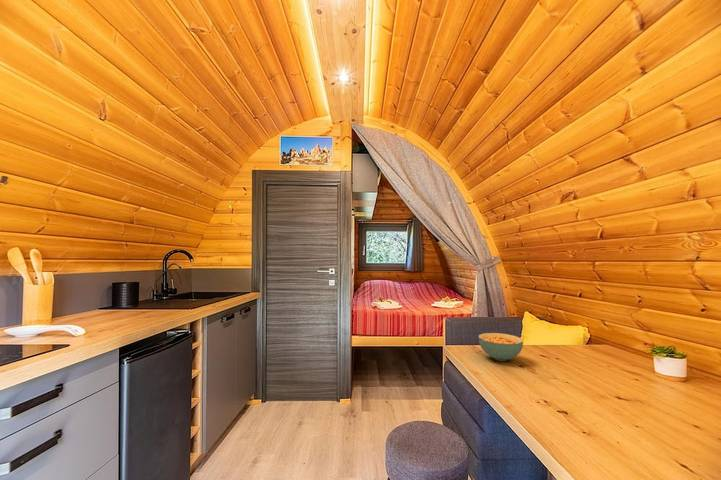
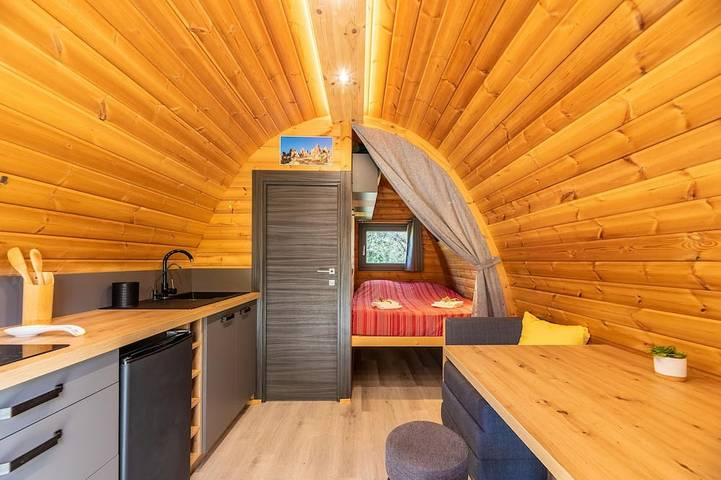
- cereal bowl [478,332,524,362]
